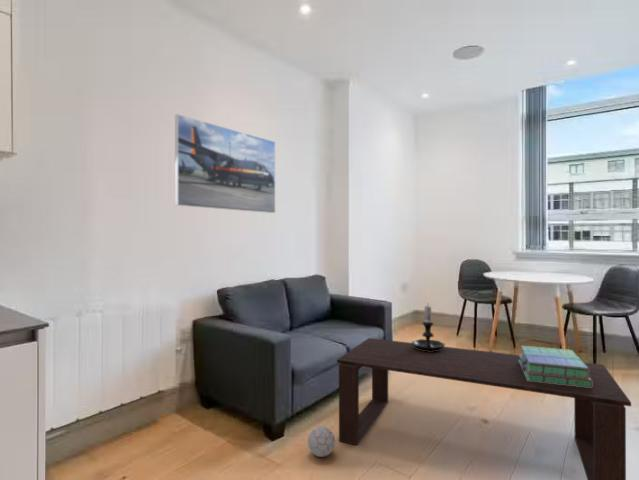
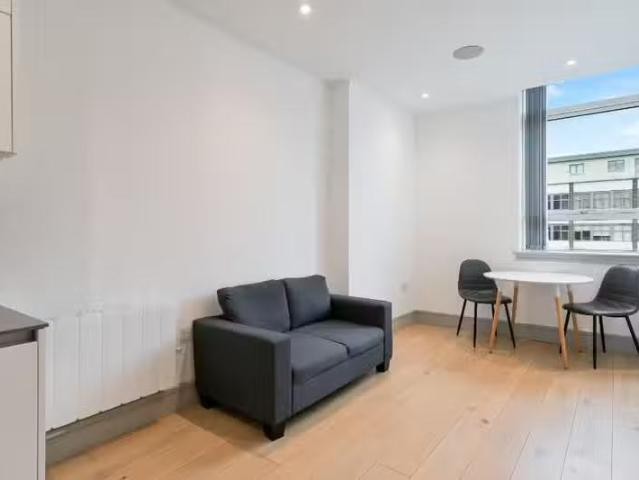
- stack of books [518,345,593,388]
- decorative ball [307,425,336,458]
- candle holder [411,302,447,352]
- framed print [174,113,276,214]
- coffee table [336,337,632,480]
